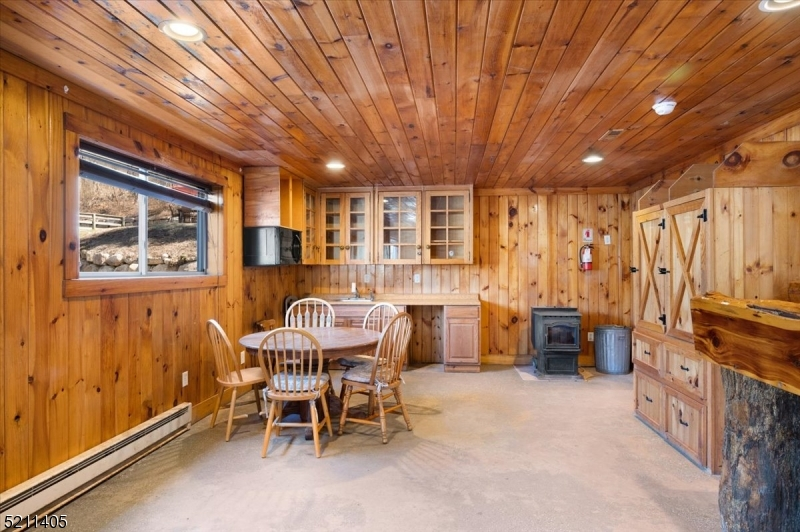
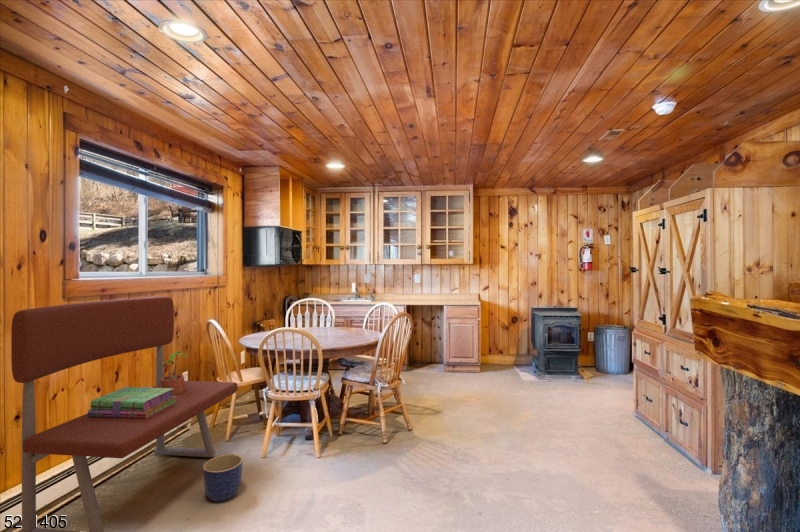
+ potted plant [161,351,187,394]
+ bench [10,295,238,532]
+ planter [202,453,244,502]
+ stack of books [87,386,176,418]
